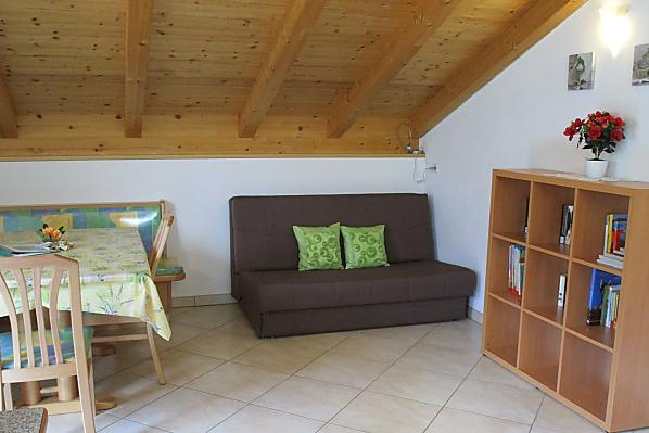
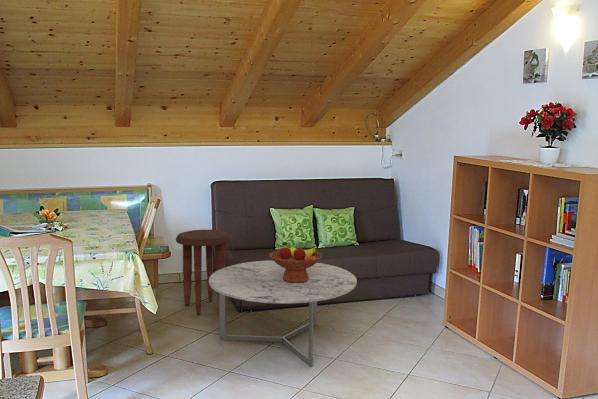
+ side table [175,229,232,316]
+ coffee table [209,259,358,368]
+ fruit bowl [269,241,323,283]
